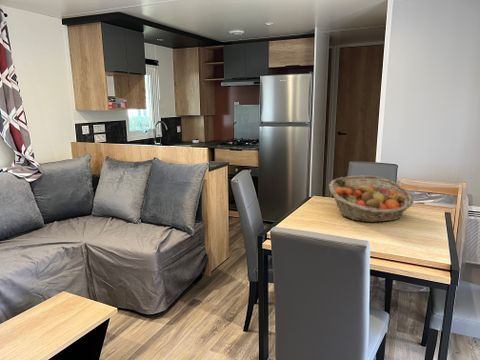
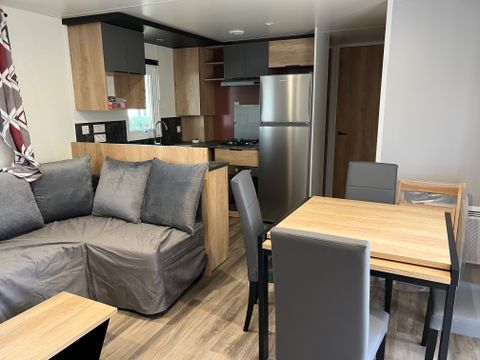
- fruit basket [328,175,415,223]
